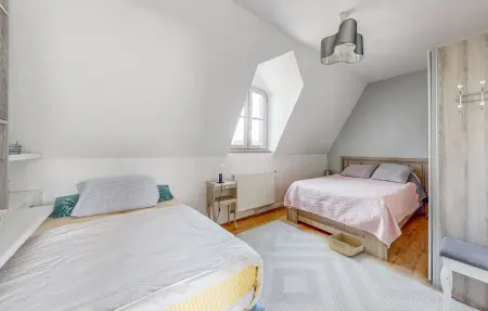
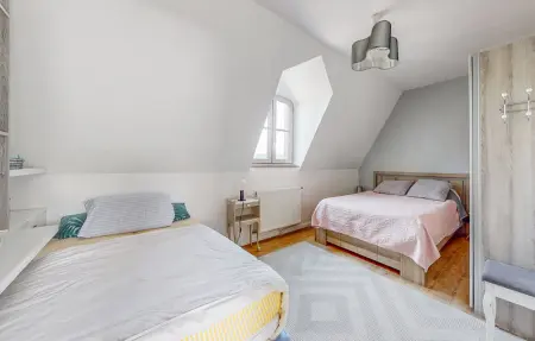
- storage bin [326,231,365,257]
